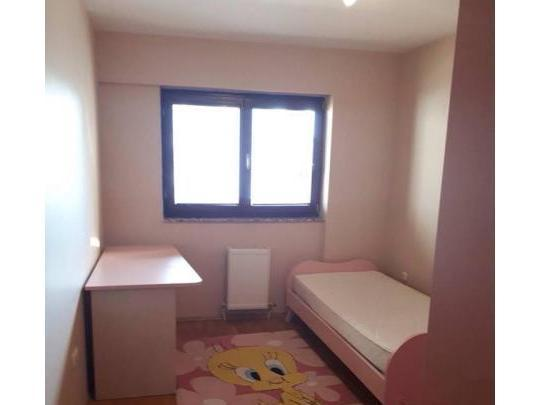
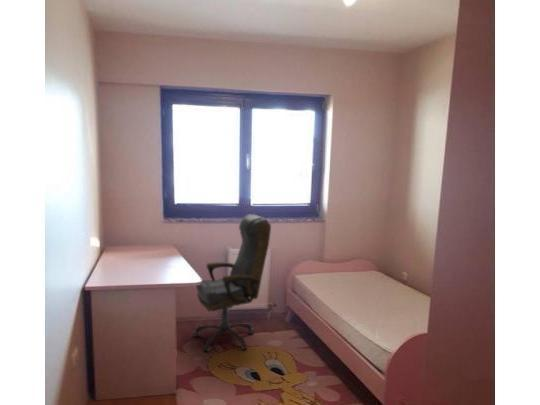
+ office chair [192,213,272,353]
